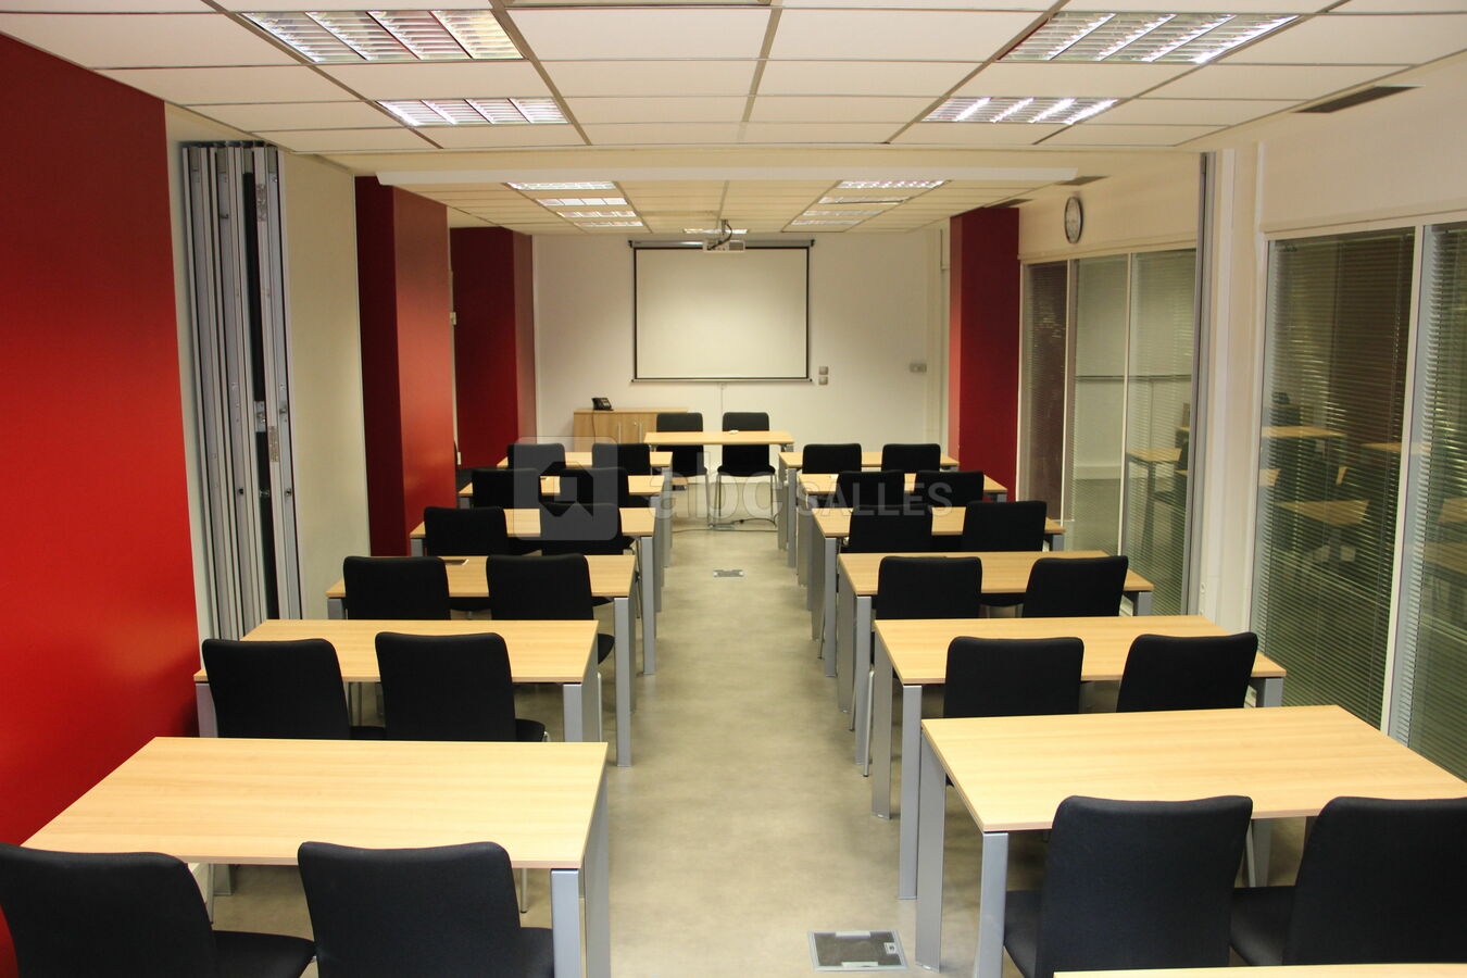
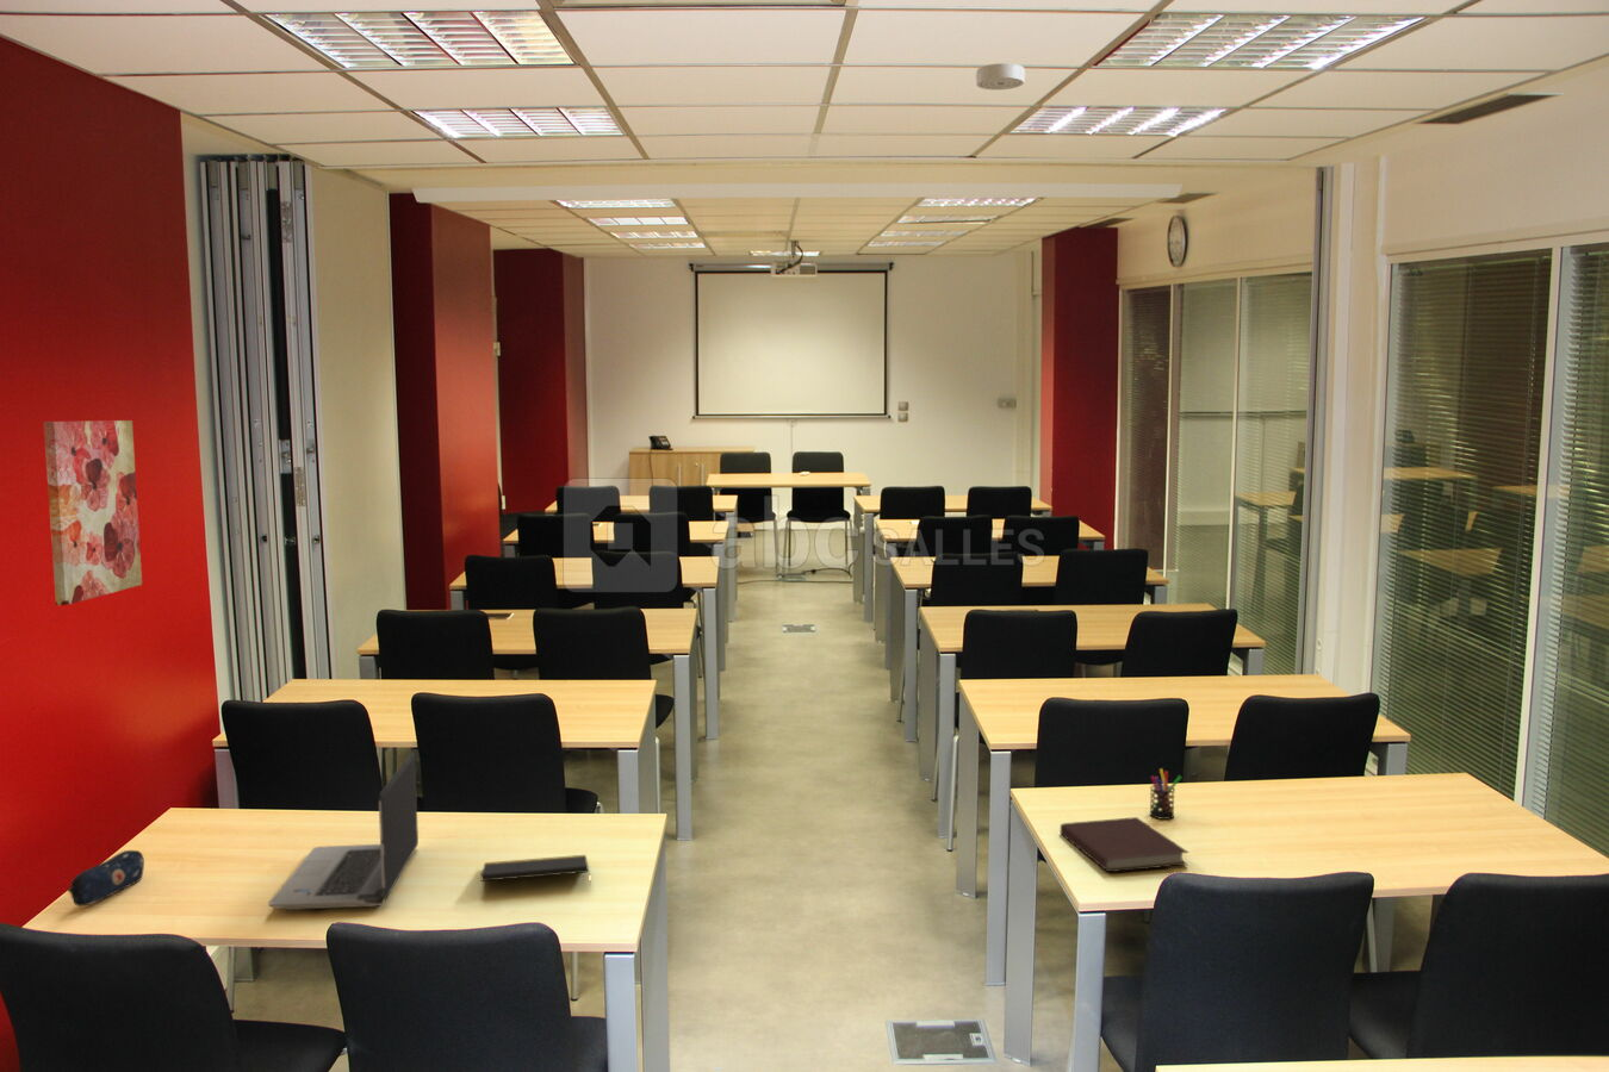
+ pencil case [67,849,145,908]
+ notebook [1059,816,1190,873]
+ notepad [480,854,593,885]
+ wall art [43,419,142,607]
+ laptop computer [267,750,419,912]
+ smoke detector [974,62,1026,91]
+ pen holder [1149,767,1183,821]
